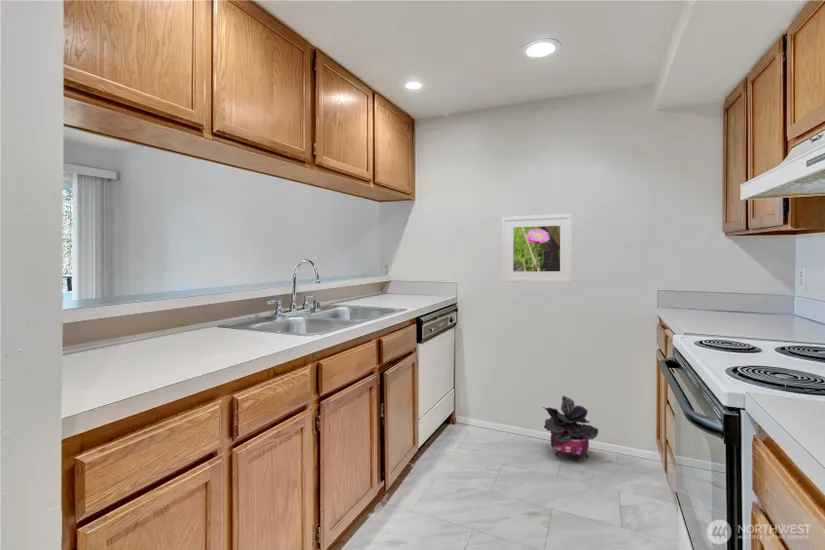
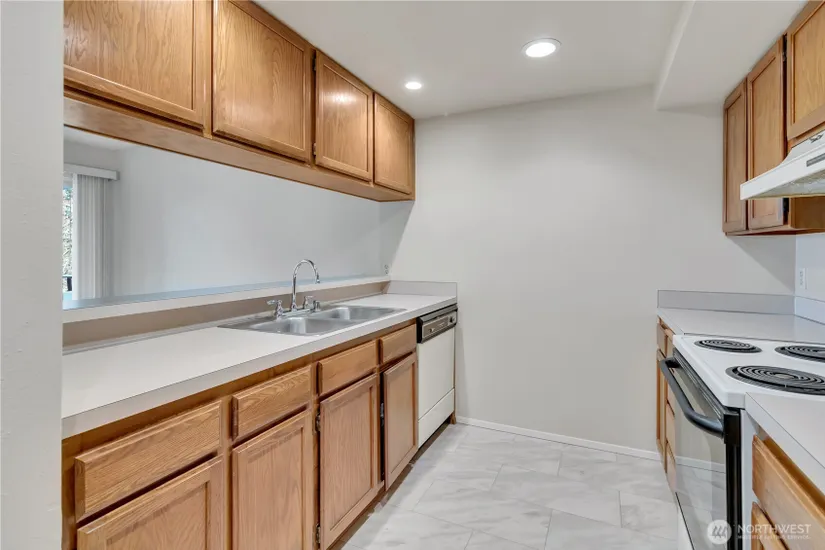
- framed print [501,213,573,284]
- potted plant [542,395,599,461]
